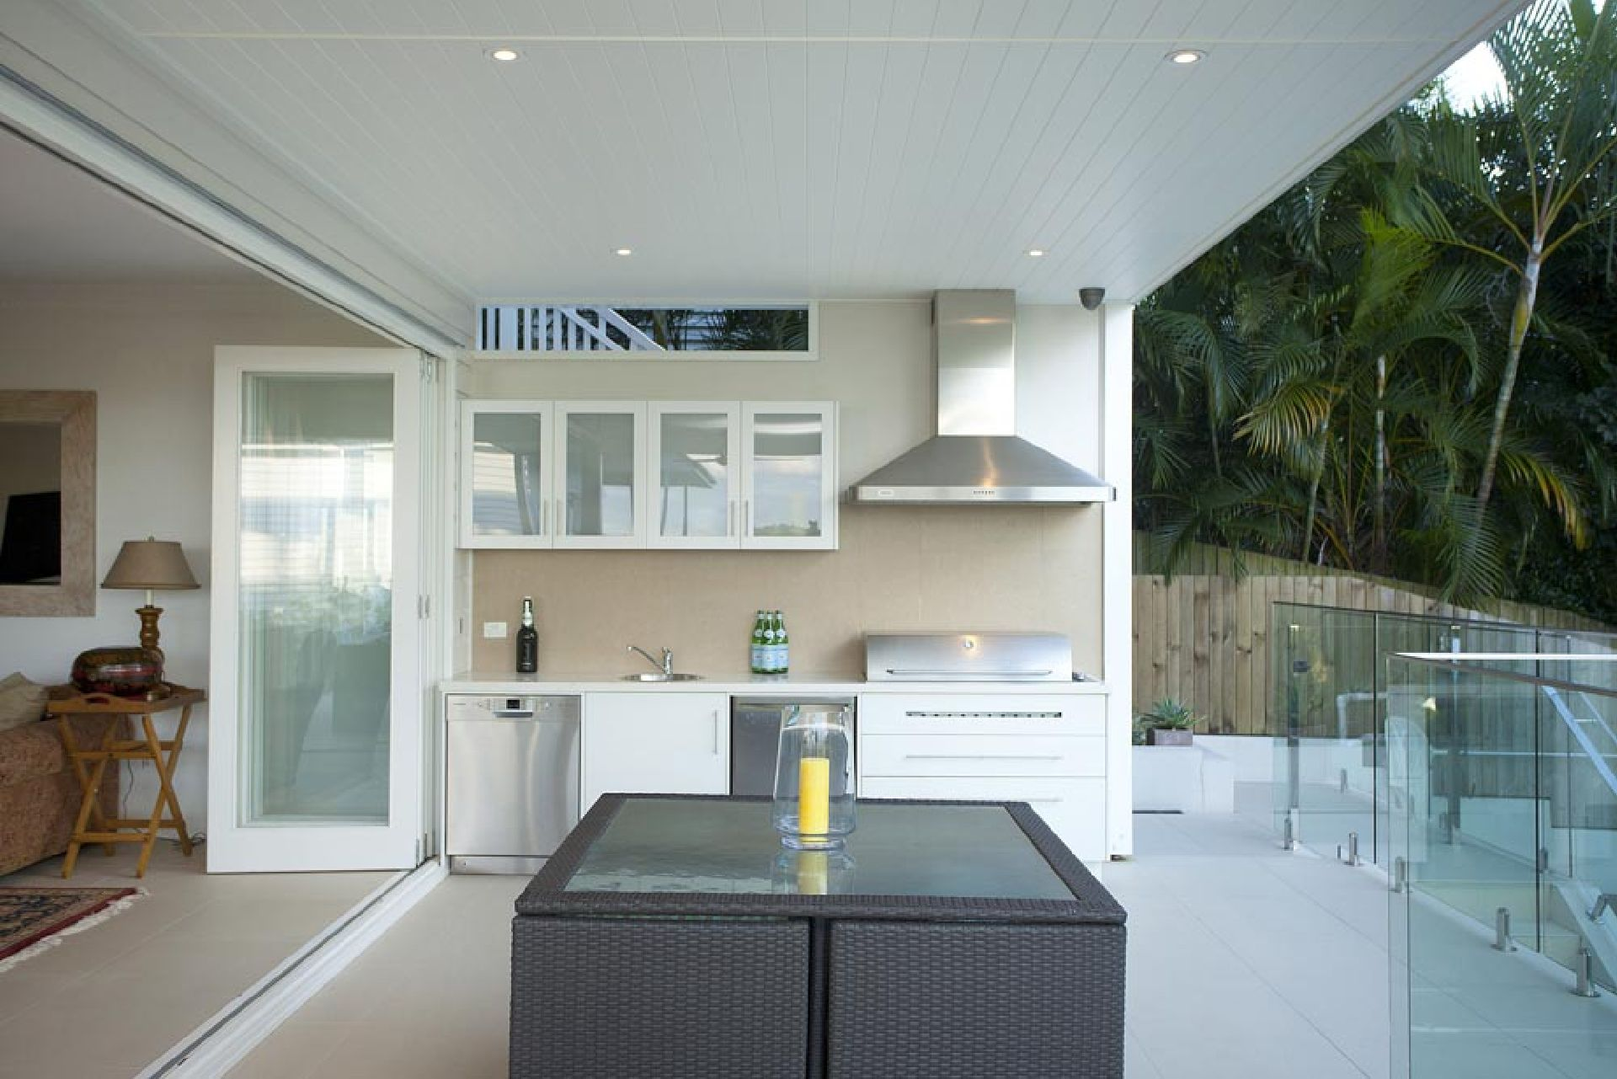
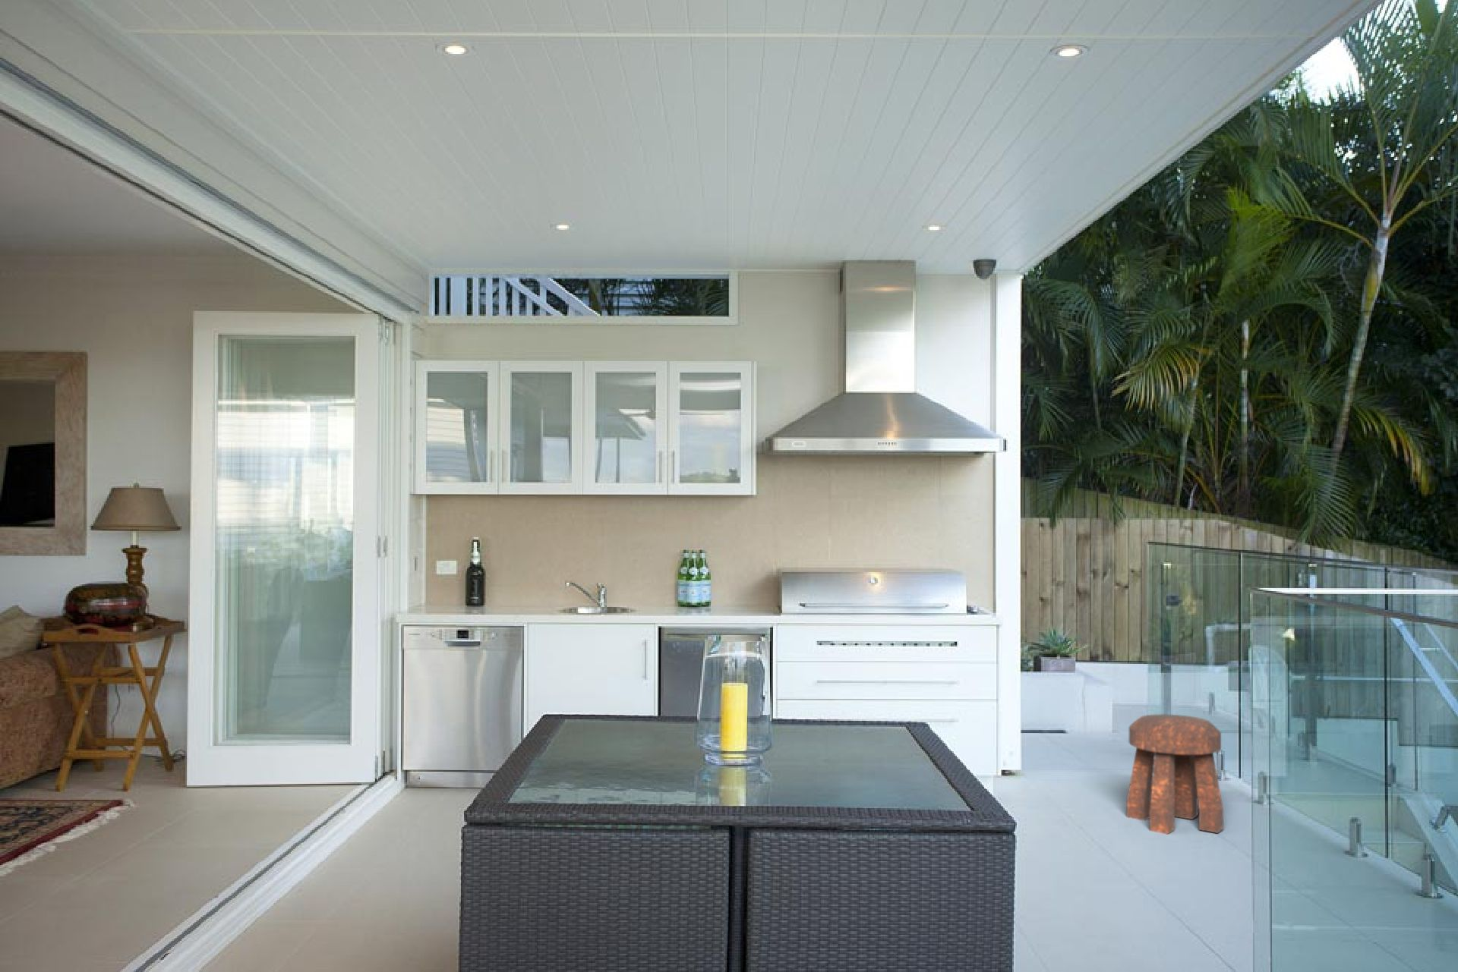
+ stool [1126,713,1225,835]
